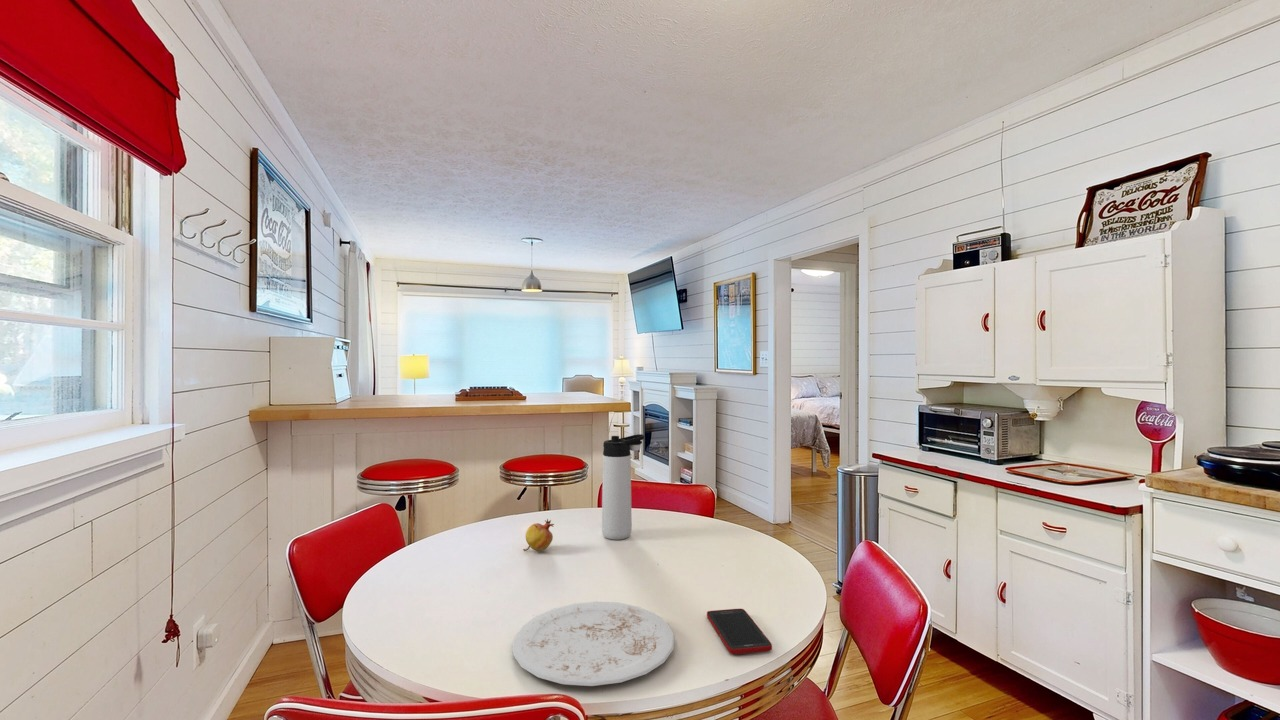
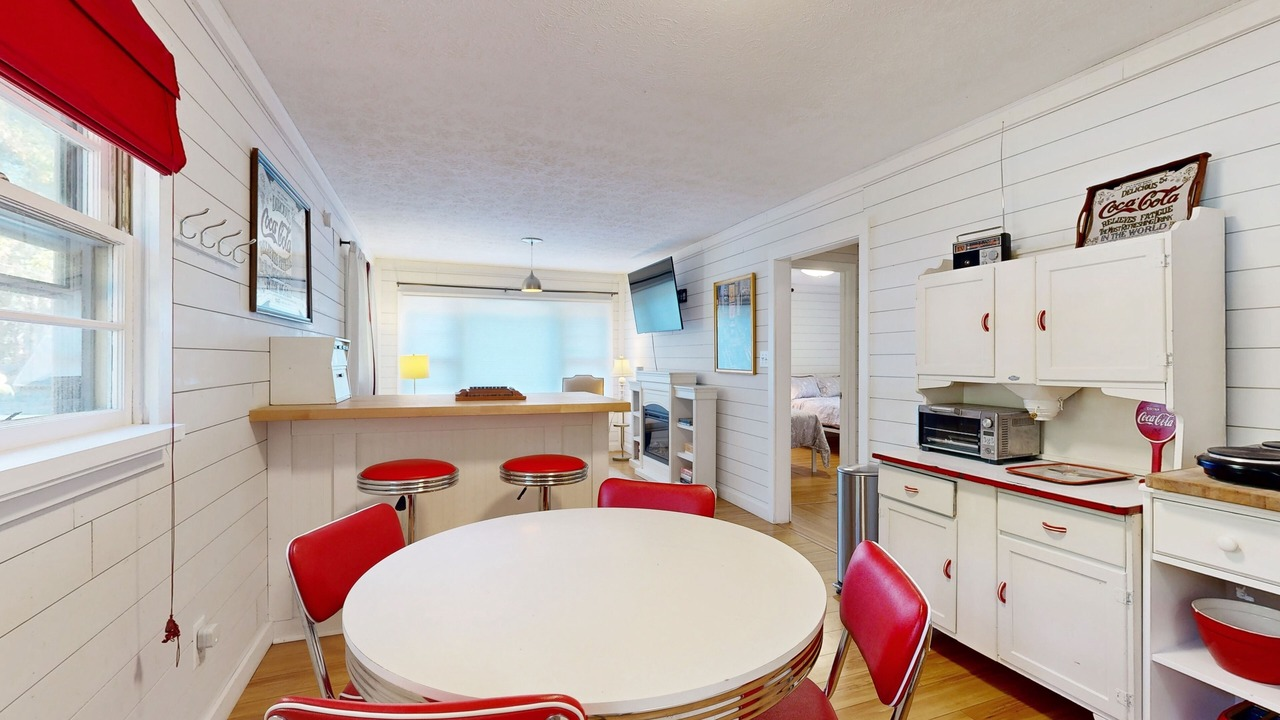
- plate [512,601,675,687]
- thermos bottle [601,433,645,541]
- fruit [522,518,555,552]
- cell phone [706,608,773,655]
